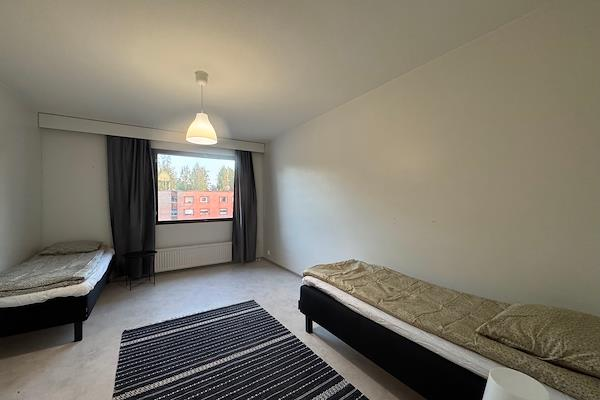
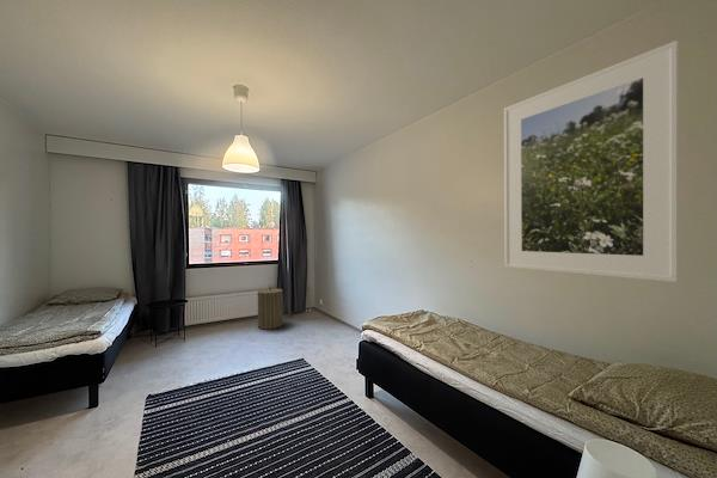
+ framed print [503,39,680,283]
+ laundry hamper [257,284,284,330]
